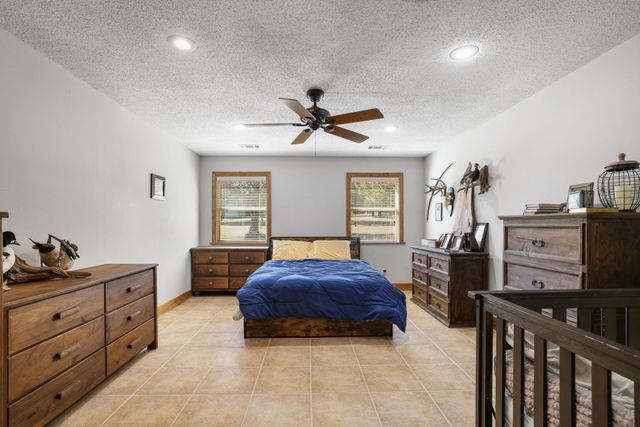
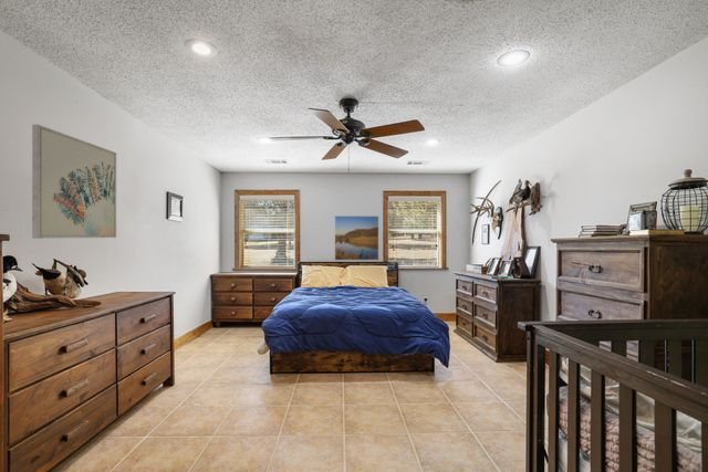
+ wall art [31,124,117,240]
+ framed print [334,214,379,261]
